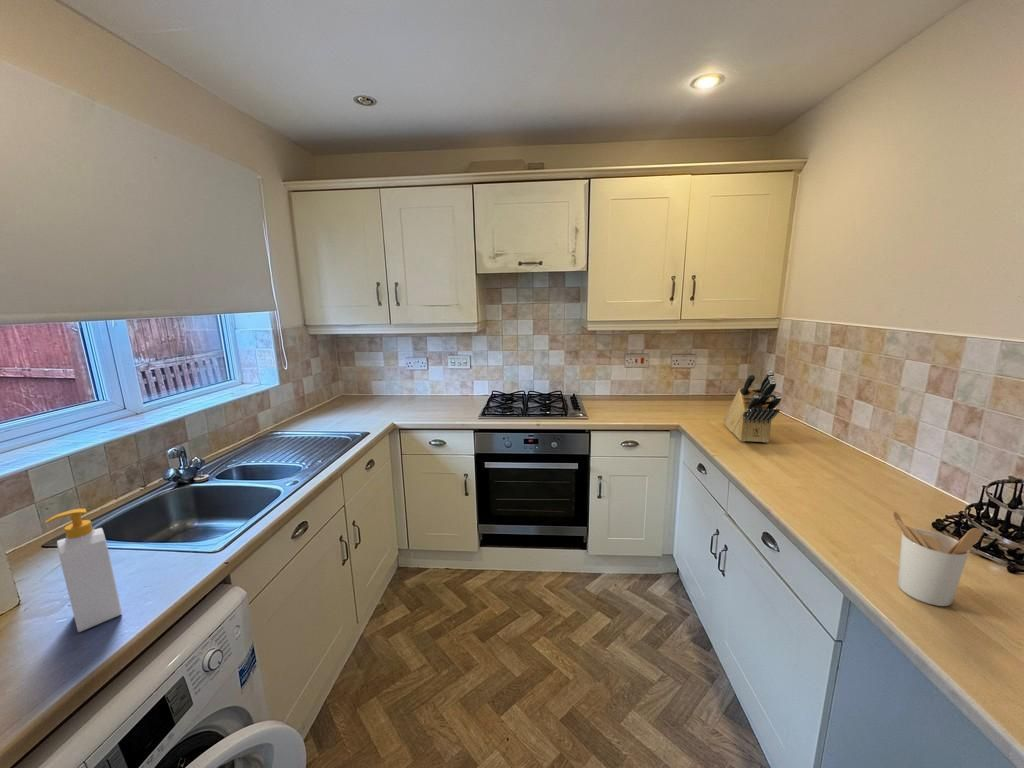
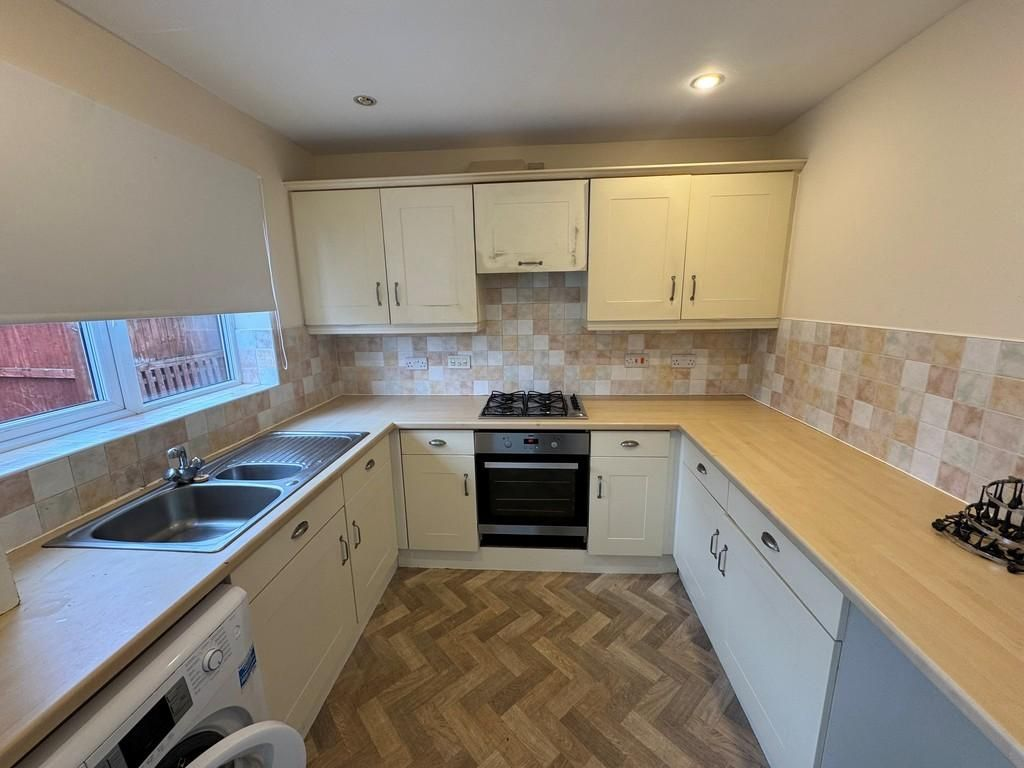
- knife block [723,370,782,443]
- soap bottle [44,508,123,633]
- utensil holder [892,511,984,607]
